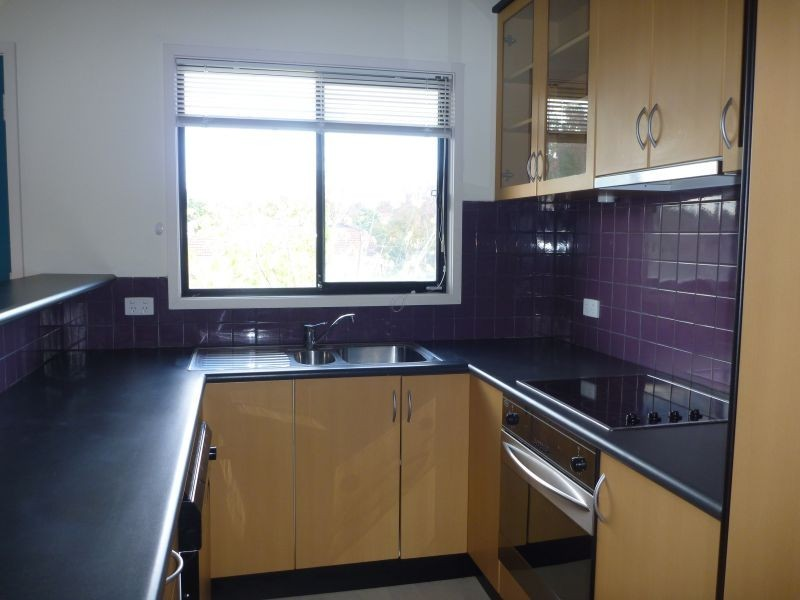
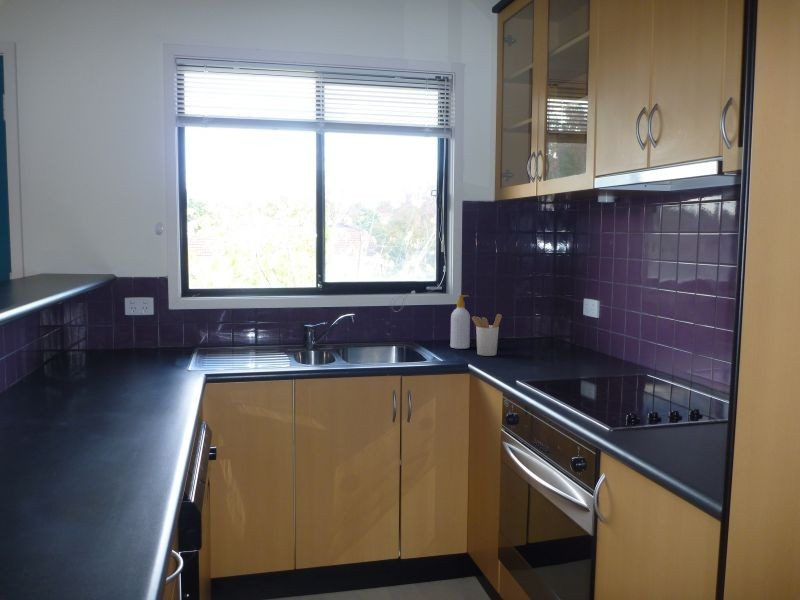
+ soap bottle [449,294,471,350]
+ utensil holder [471,313,503,357]
